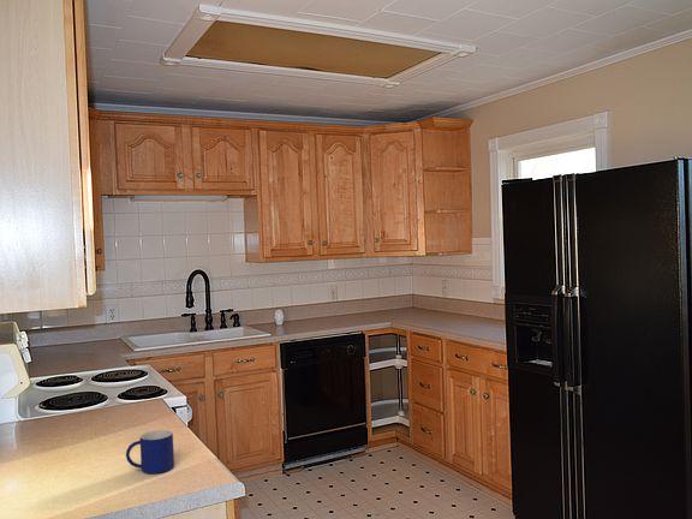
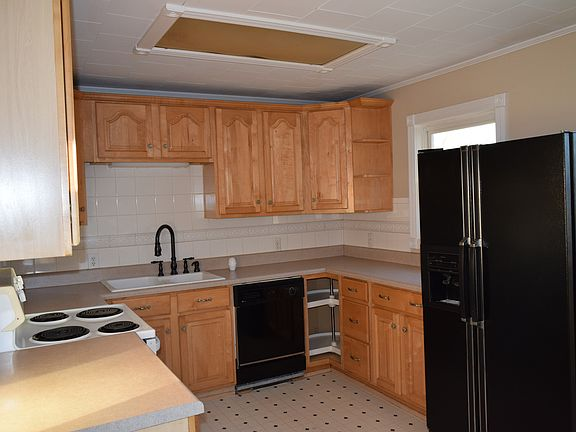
- mug [125,429,175,475]
